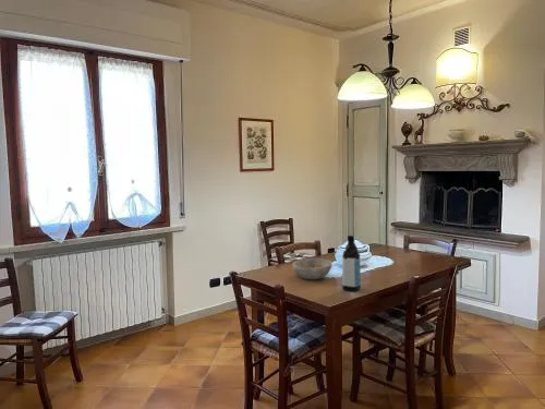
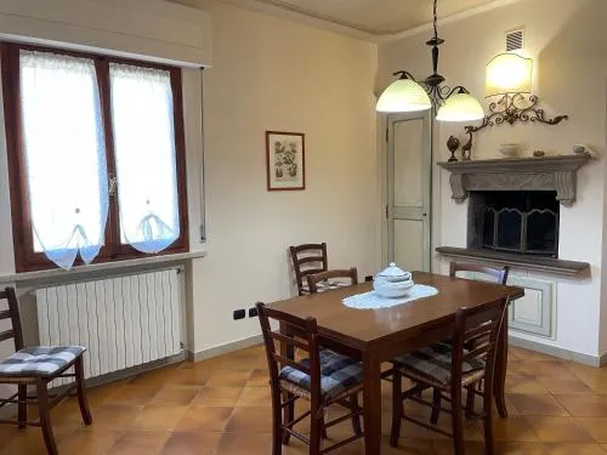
- bowl [291,257,334,280]
- water bottle [341,234,362,292]
